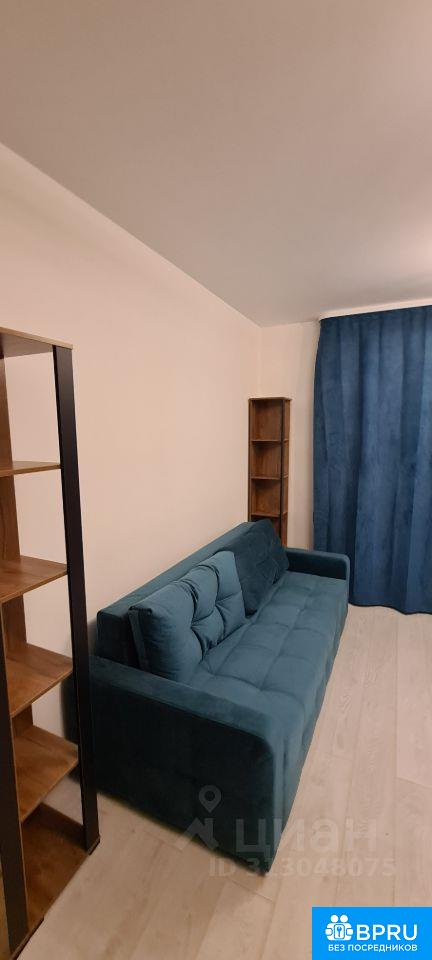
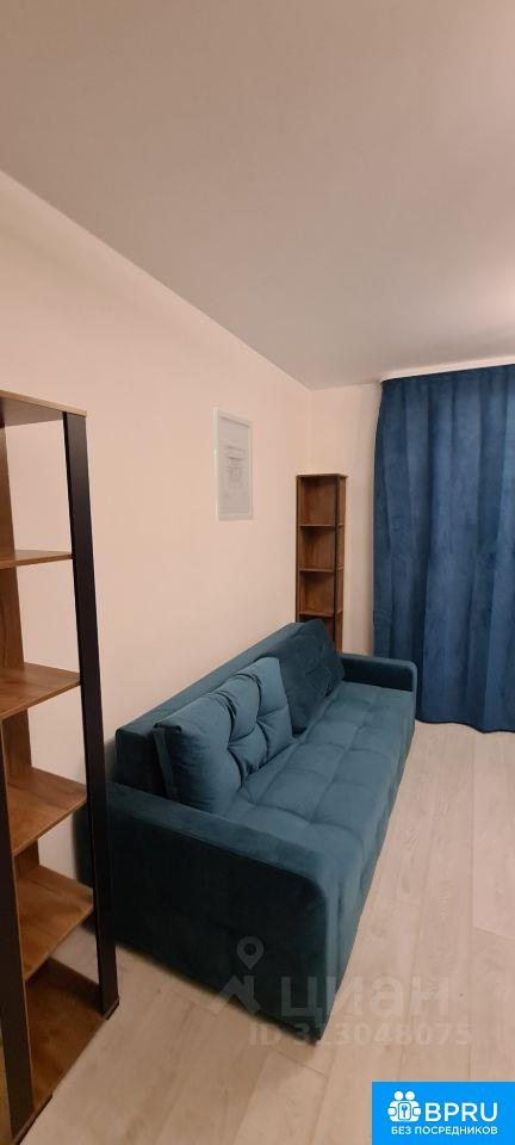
+ wall art [213,408,255,522]
